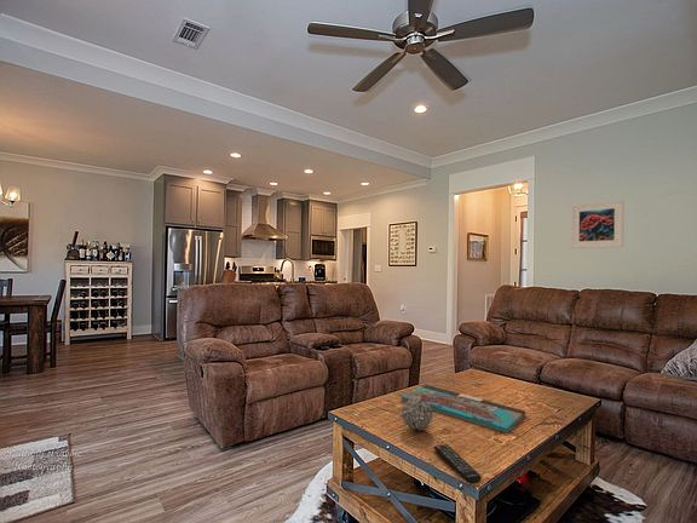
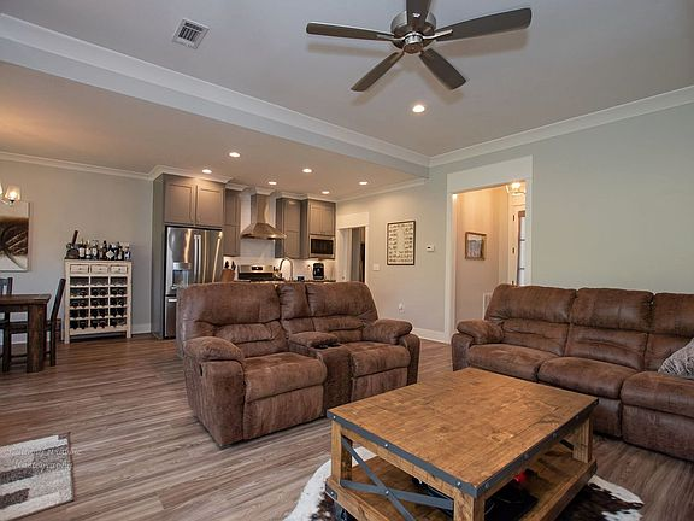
- board game [401,384,526,435]
- remote control [432,443,483,485]
- decorative ball [401,397,434,431]
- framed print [570,199,624,249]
